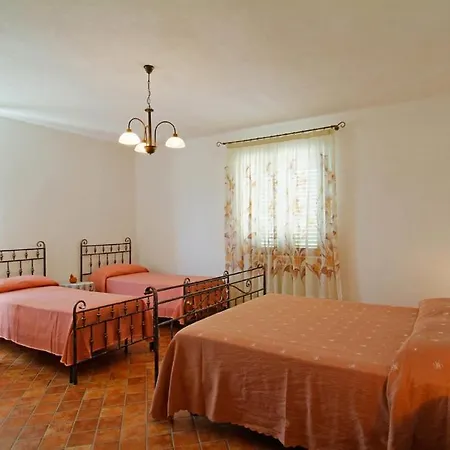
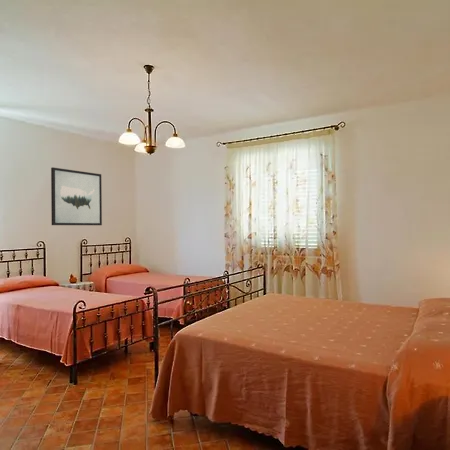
+ wall art [50,166,103,226]
